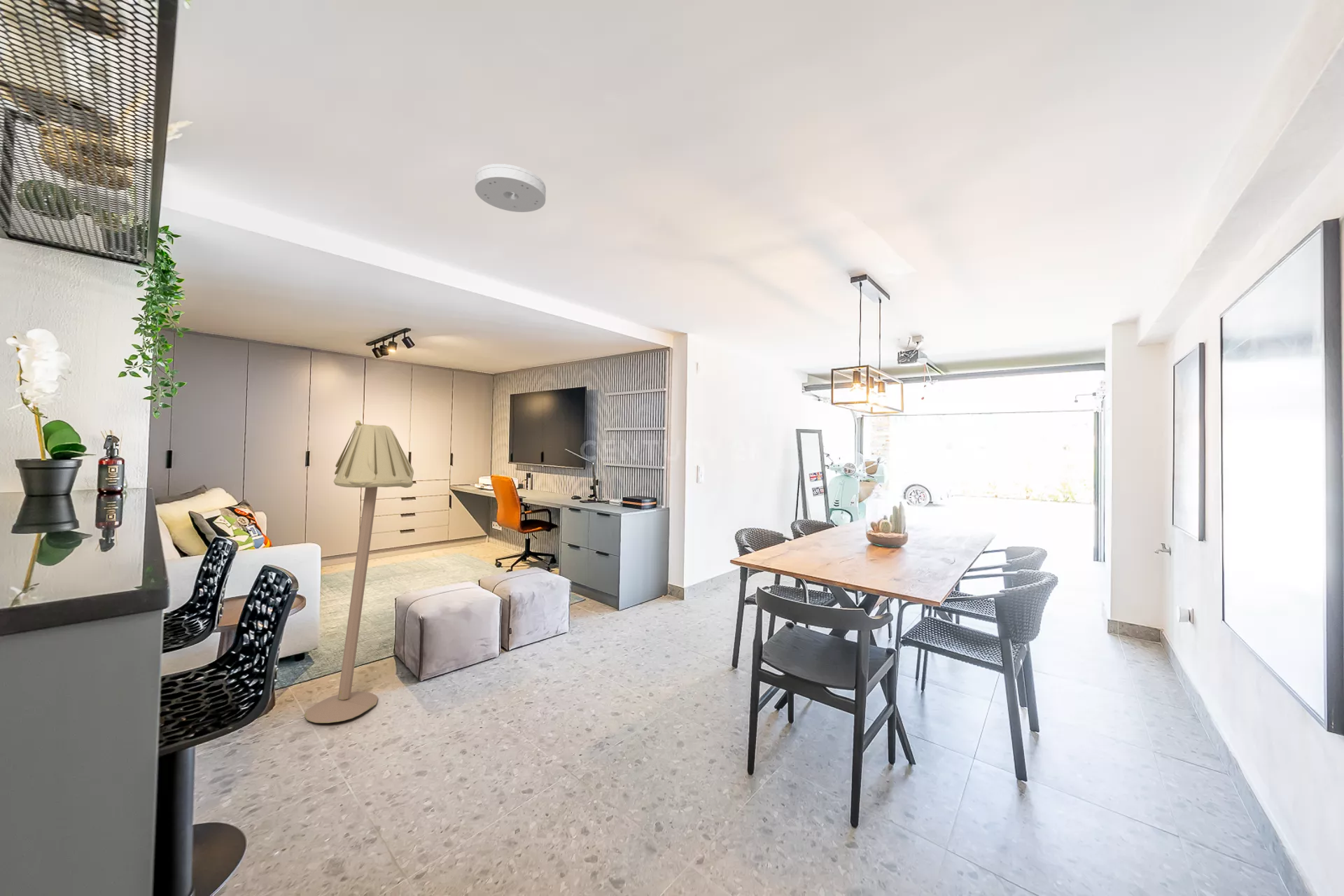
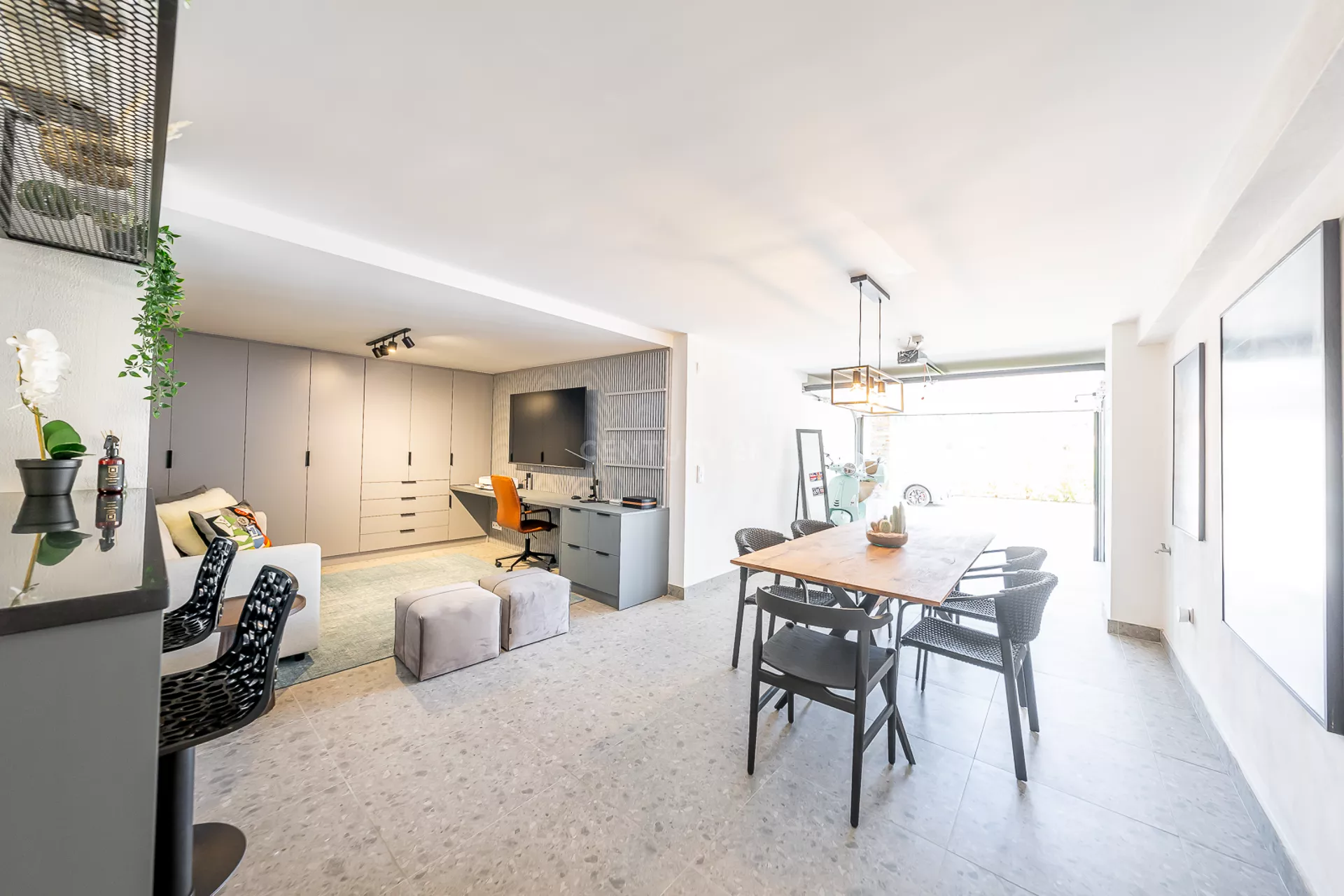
- smoke detector [474,163,547,213]
- floor lamp [304,420,414,724]
